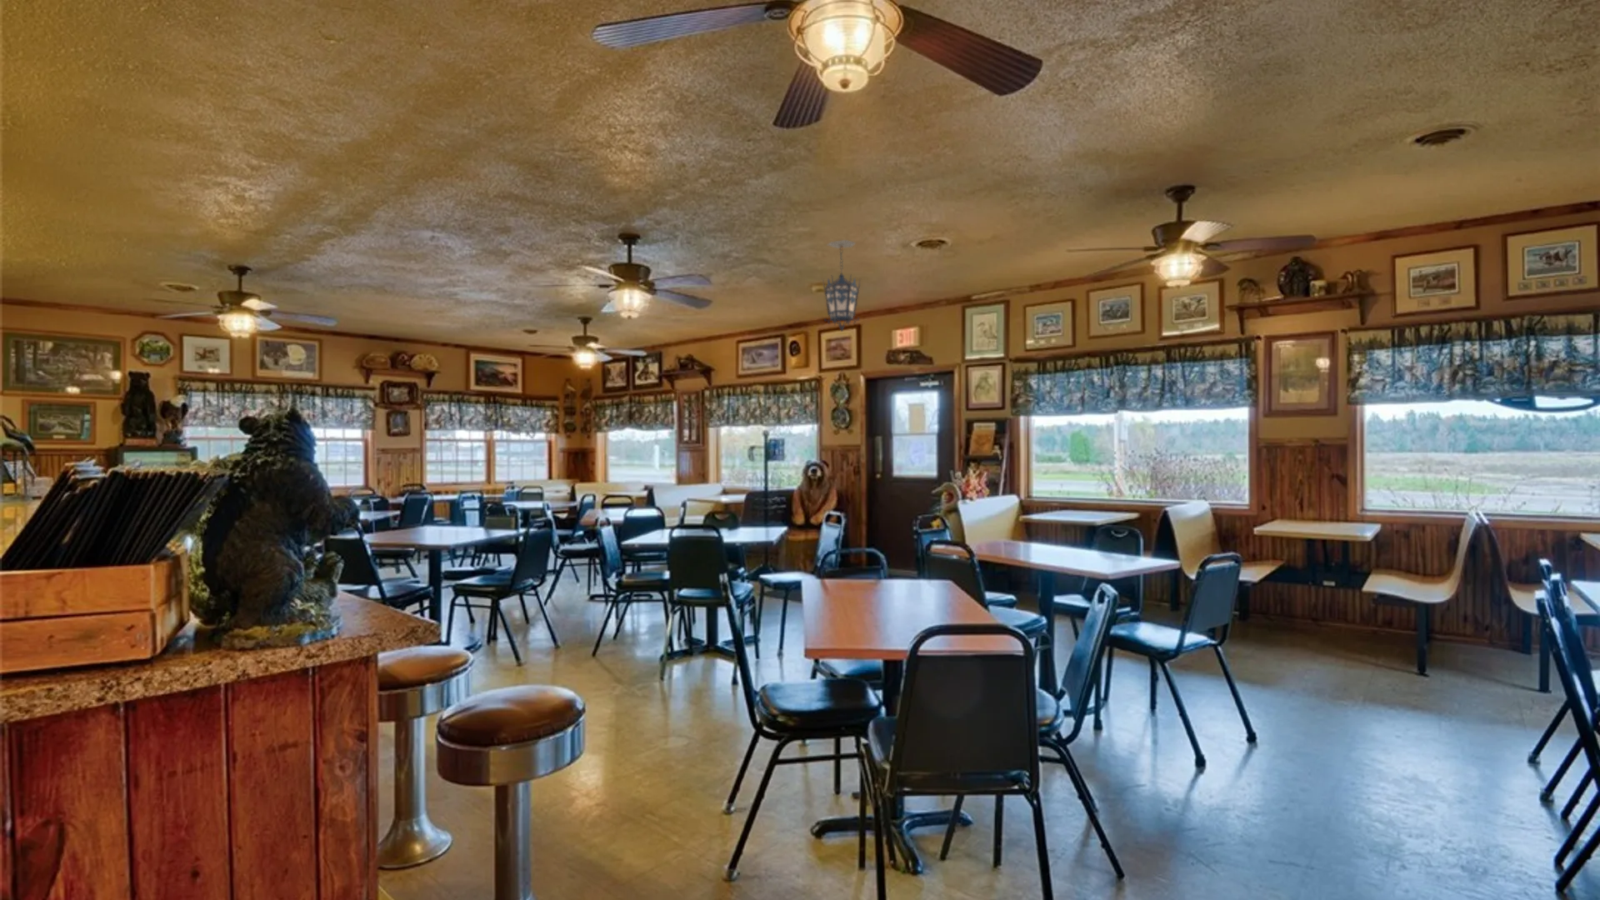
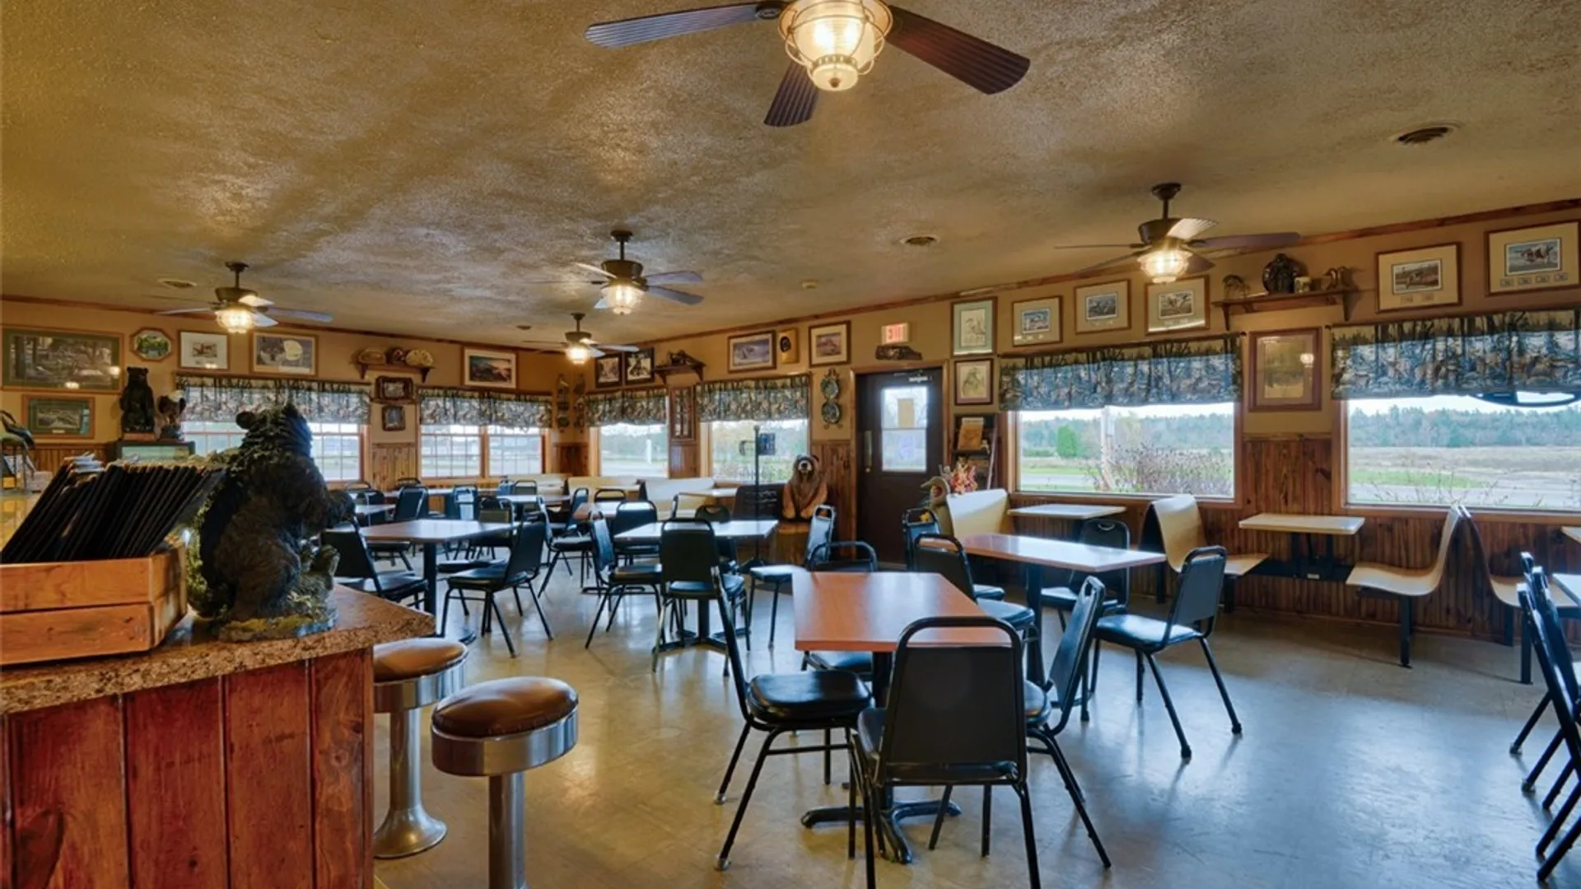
- hanging lantern [821,240,862,333]
